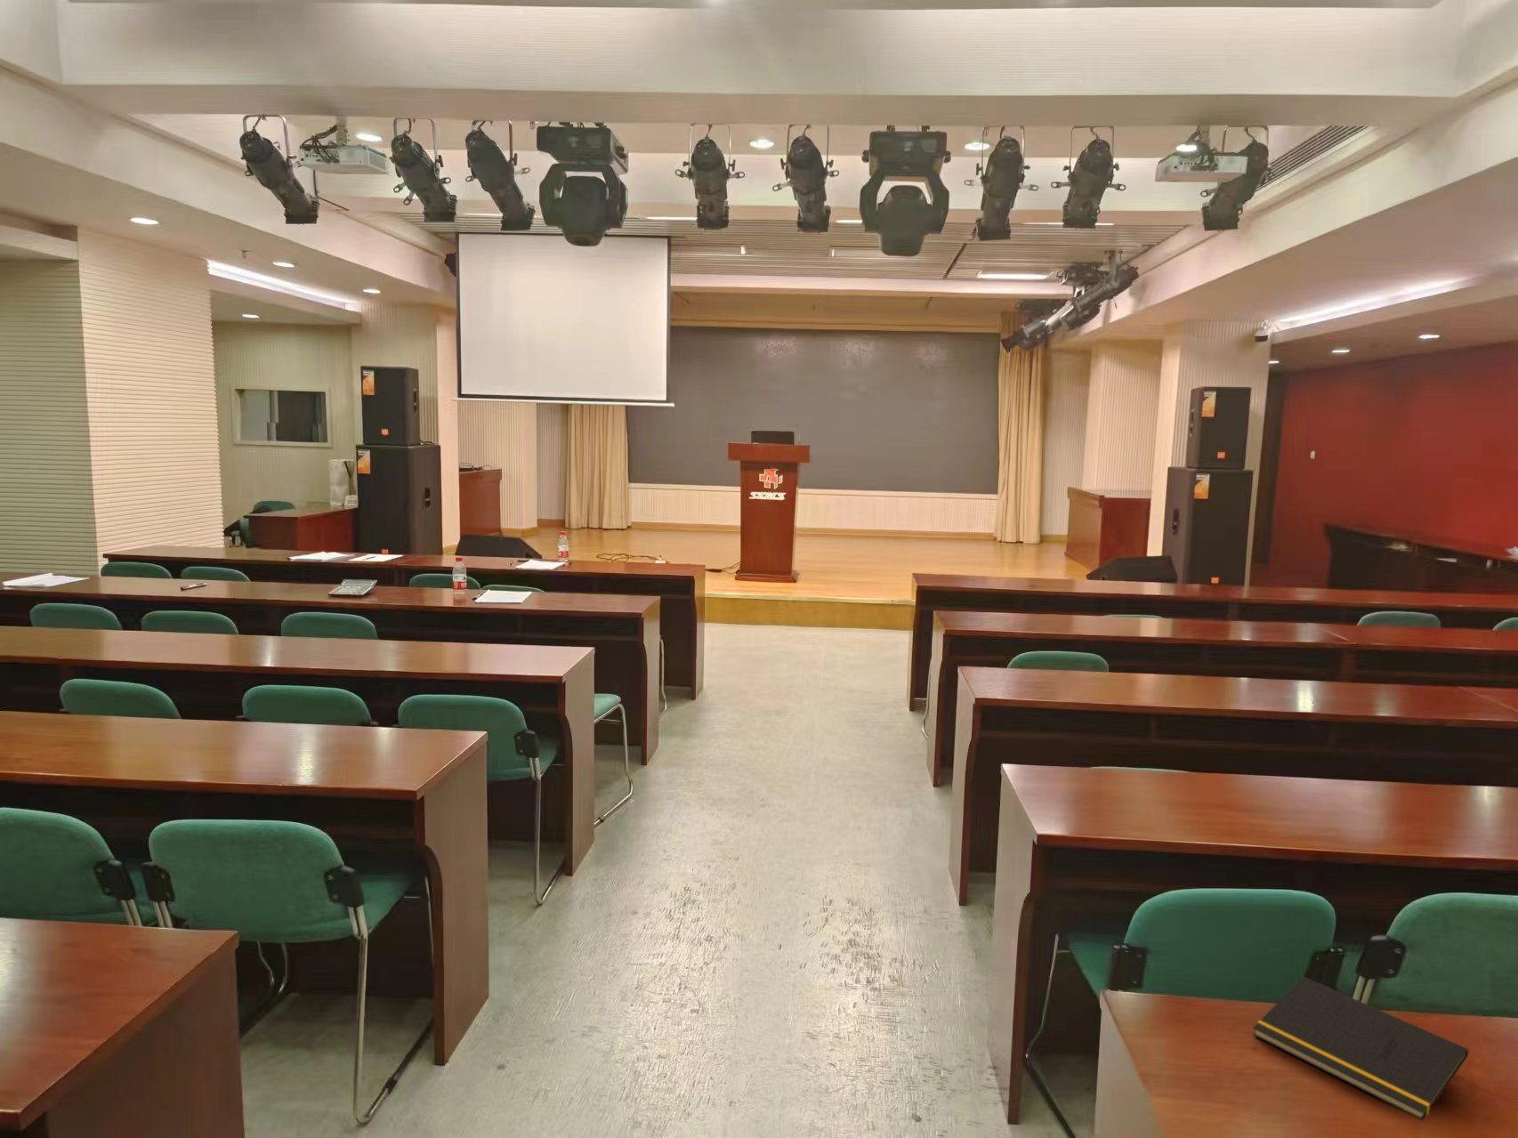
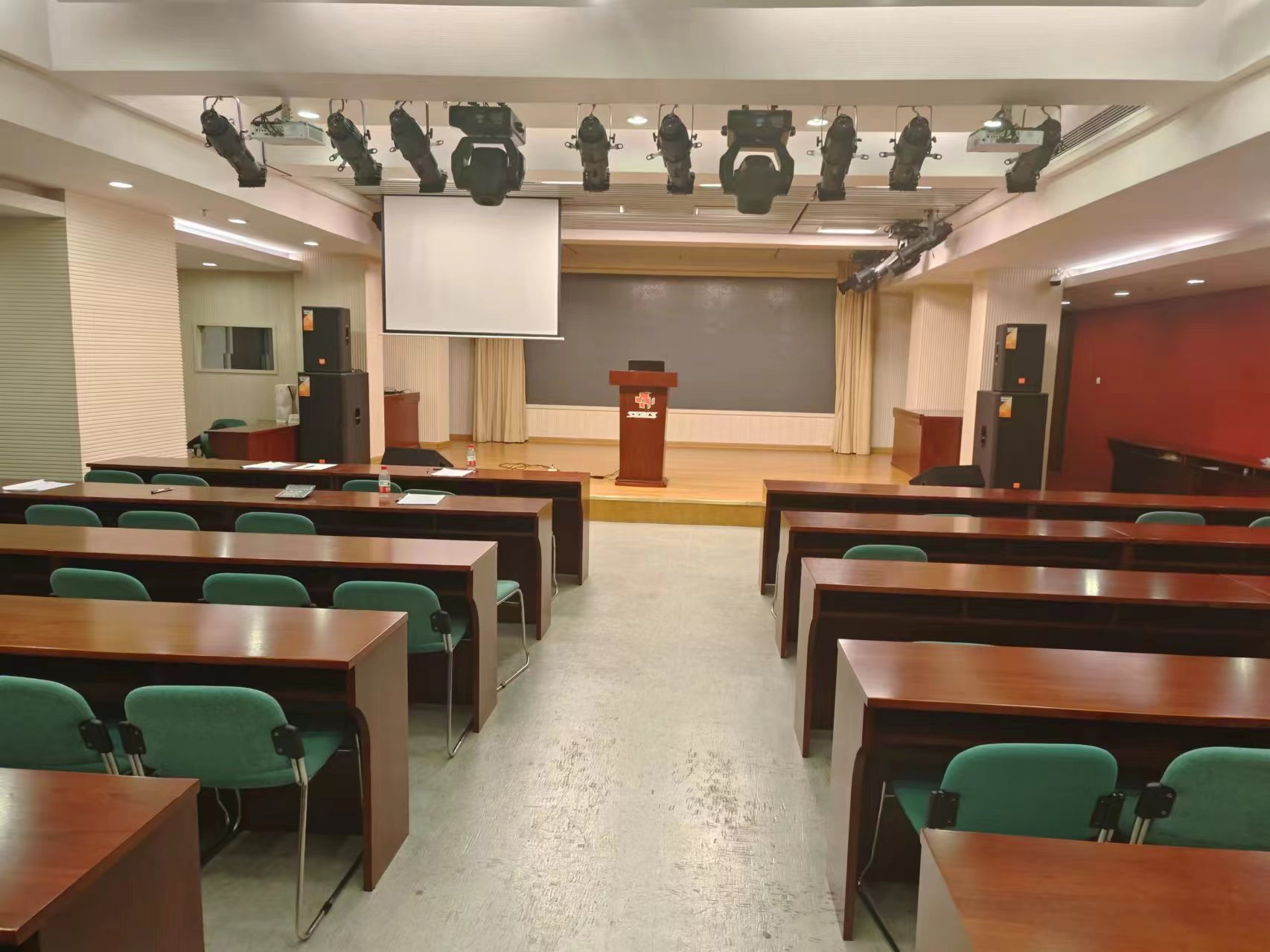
- notepad [1251,975,1469,1121]
